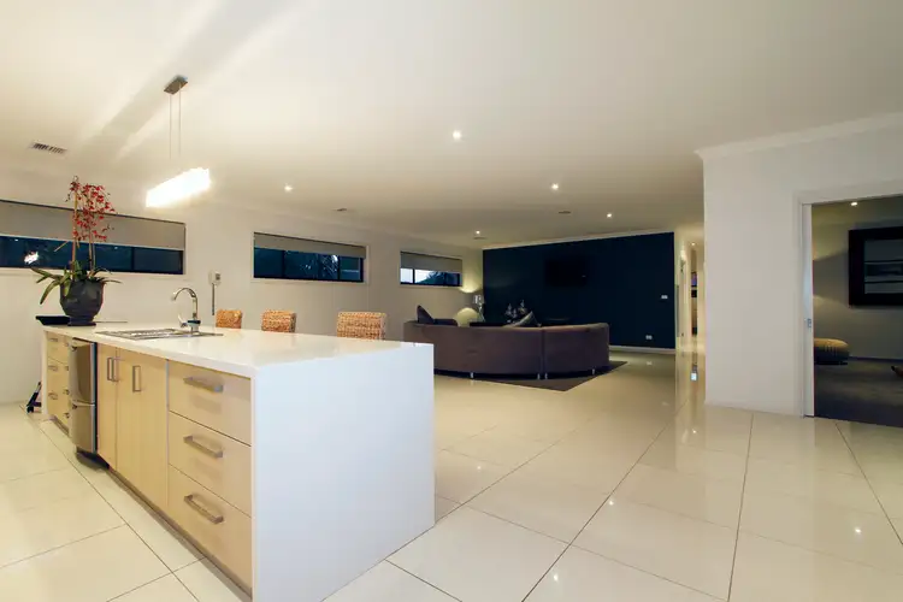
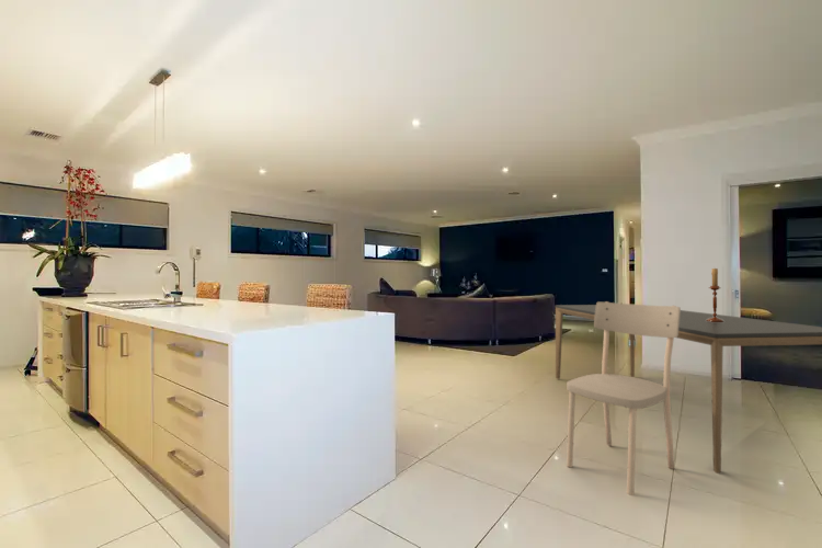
+ dining chair [566,300,682,496]
+ candlestick [706,267,724,322]
+ dining table [553,304,822,475]
